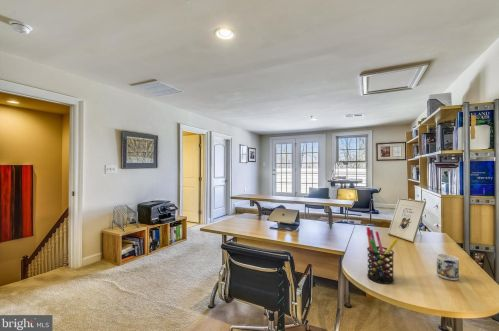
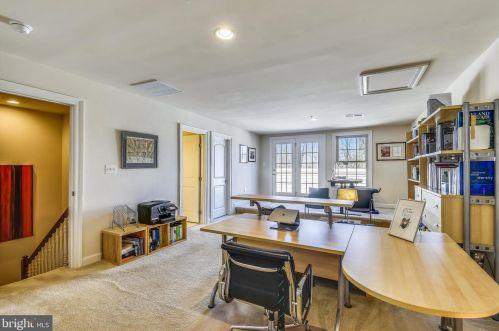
- mug [436,253,460,281]
- pen holder [365,226,399,285]
